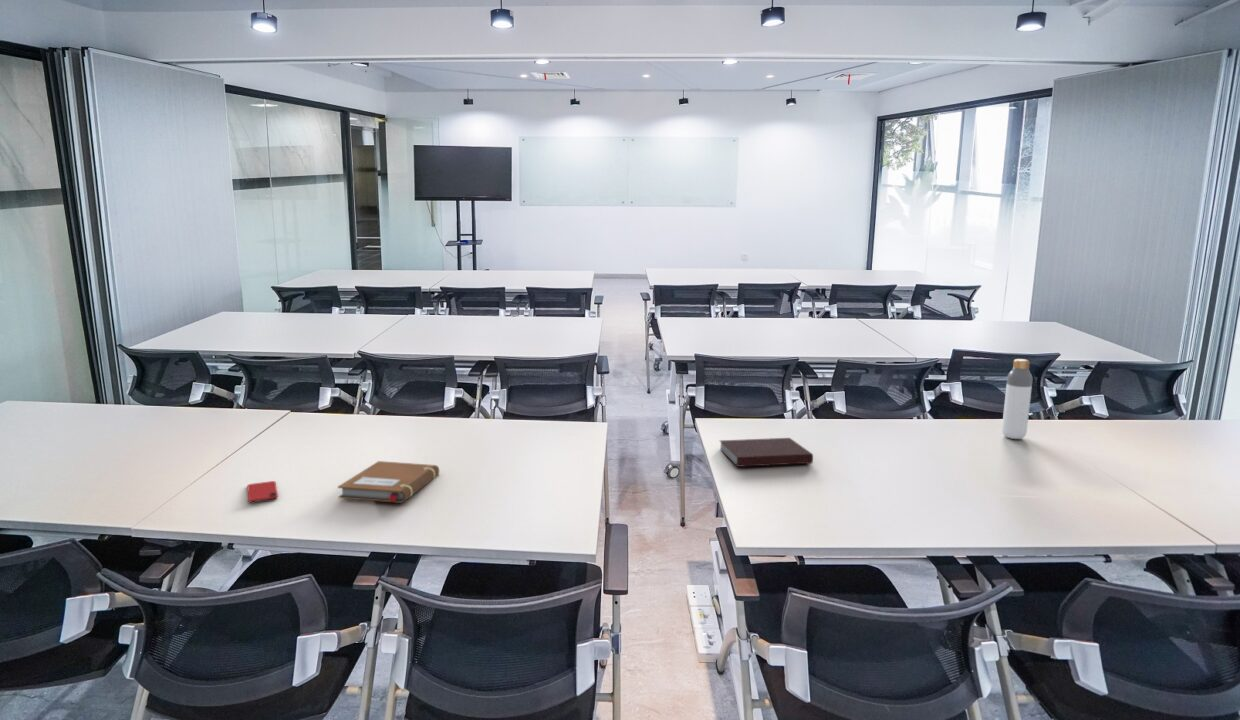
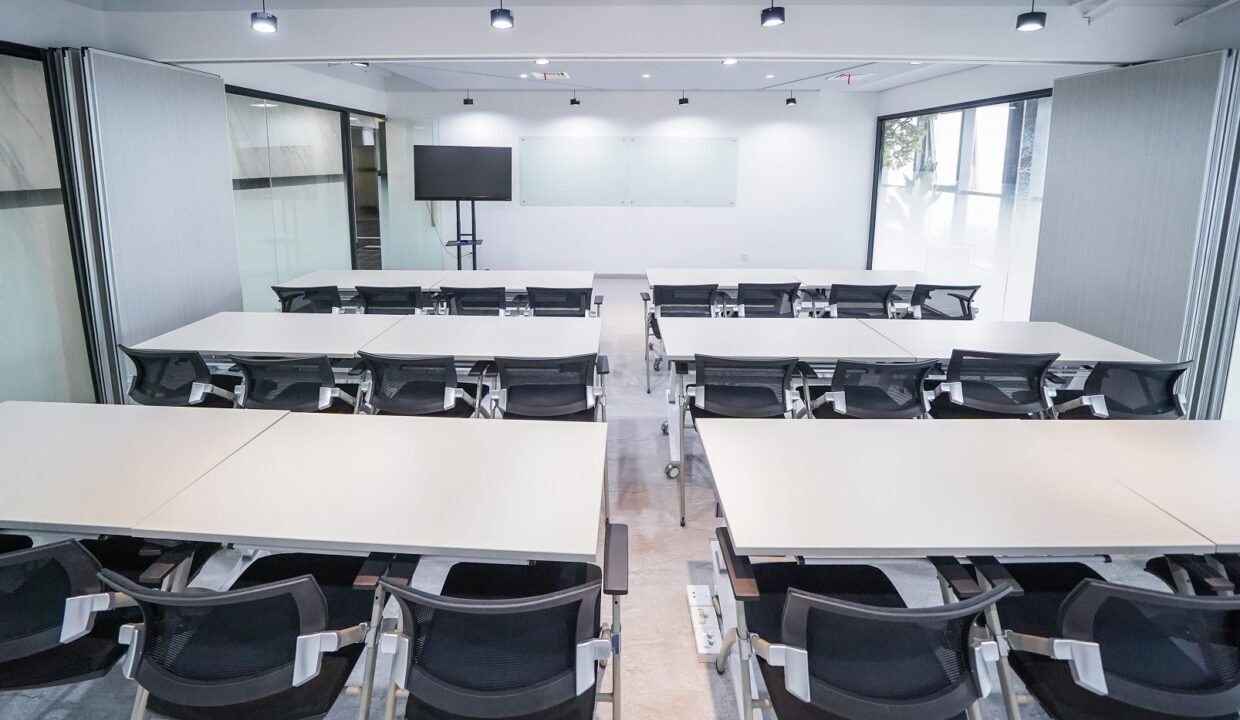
- bottle [1001,358,1033,440]
- notebook [719,437,814,468]
- notebook [337,460,440,504]
- smartphone [246,480,279,503]
